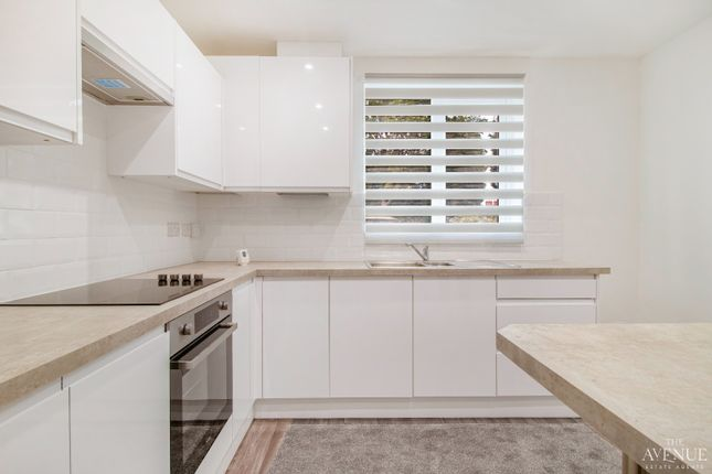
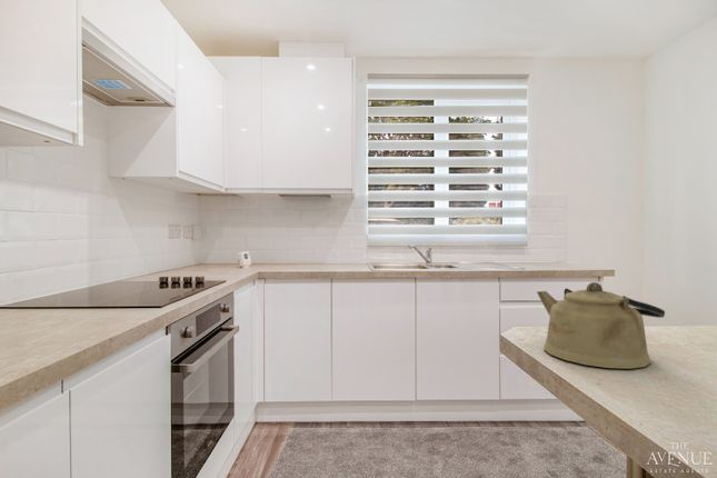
+ kettle [536,281,666,370]
